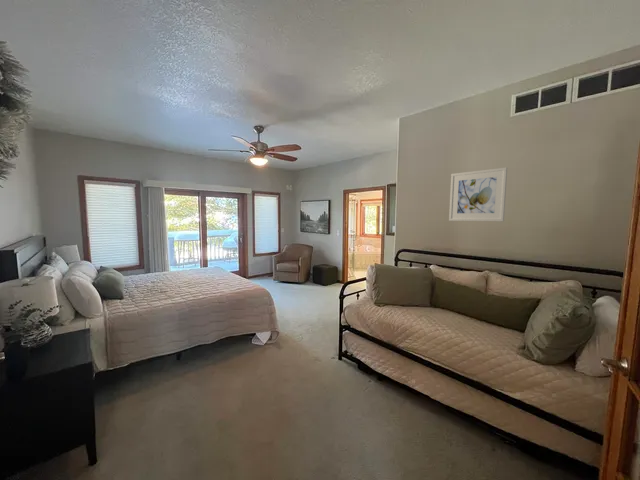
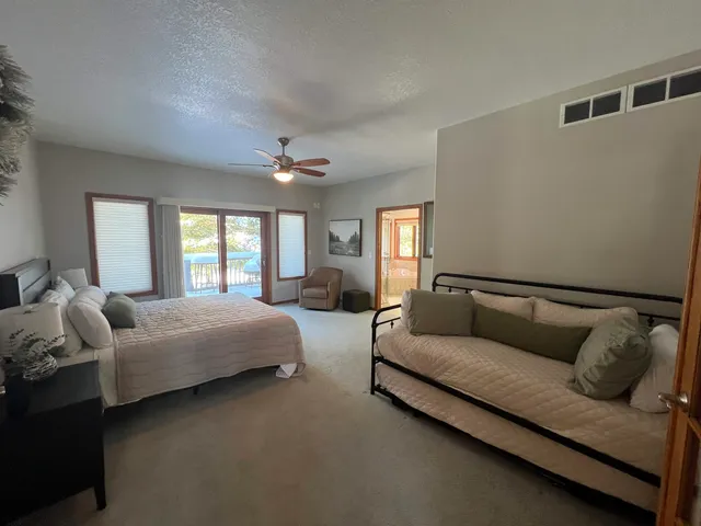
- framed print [448,166,508,222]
